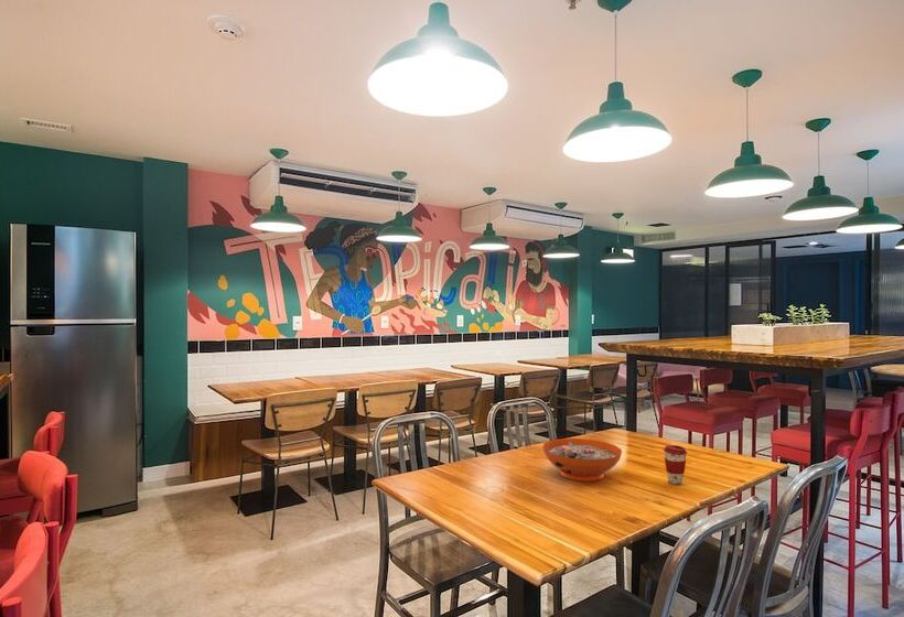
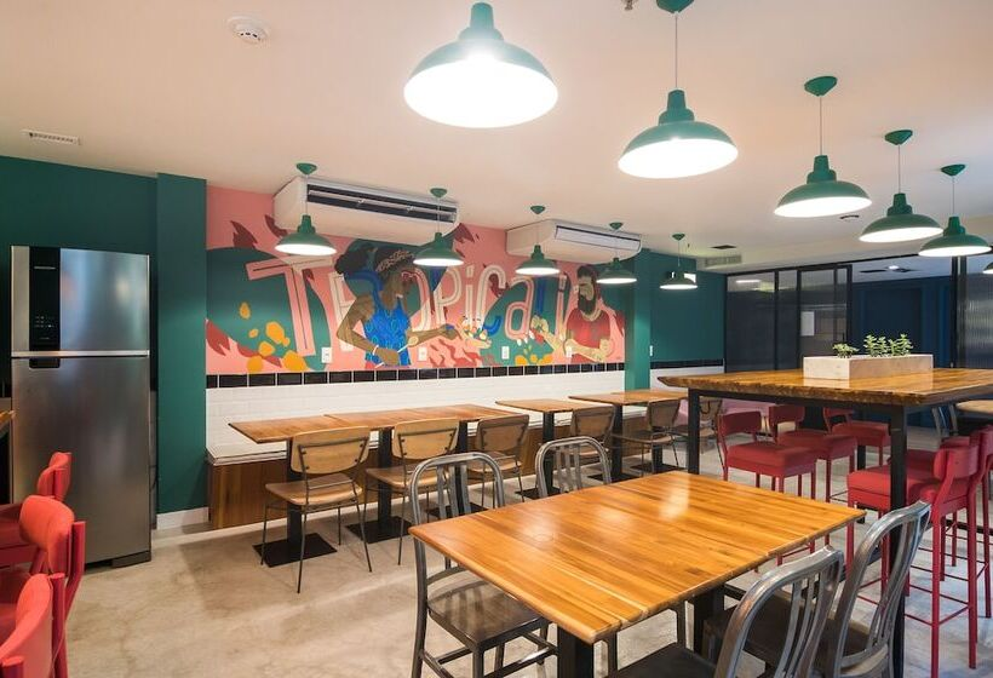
- decorative bowl [541,437,623,481]
- coffee cup [663,444,688,485]
